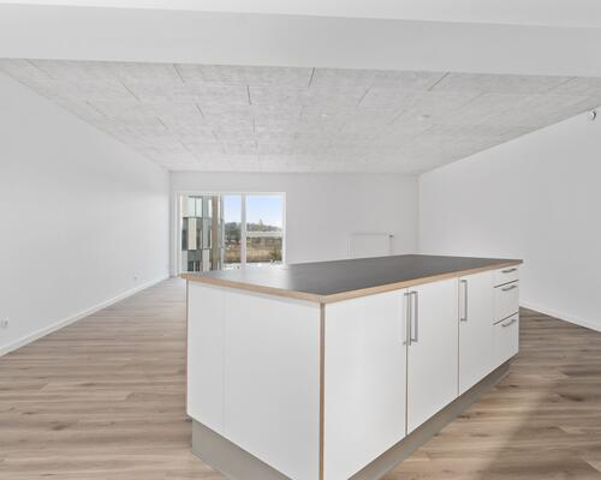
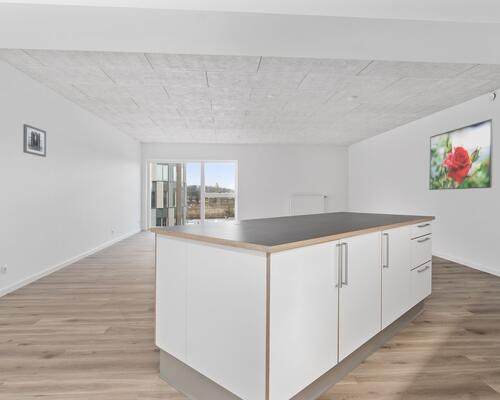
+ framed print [428,118,494,191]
+ wall art [22,123,47,158]
